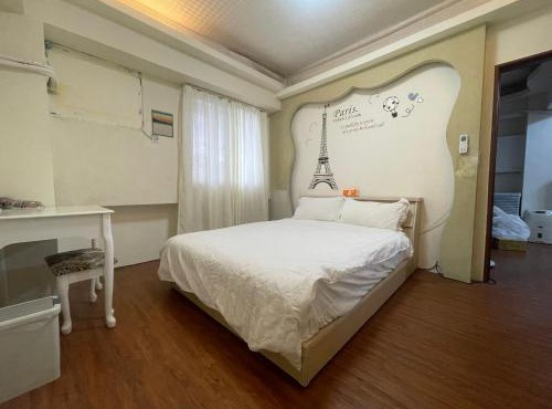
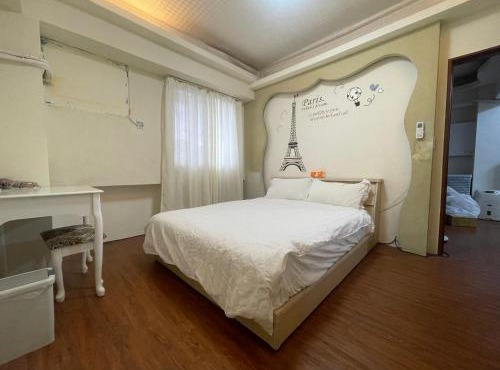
- calendar [150,108,174,139]
